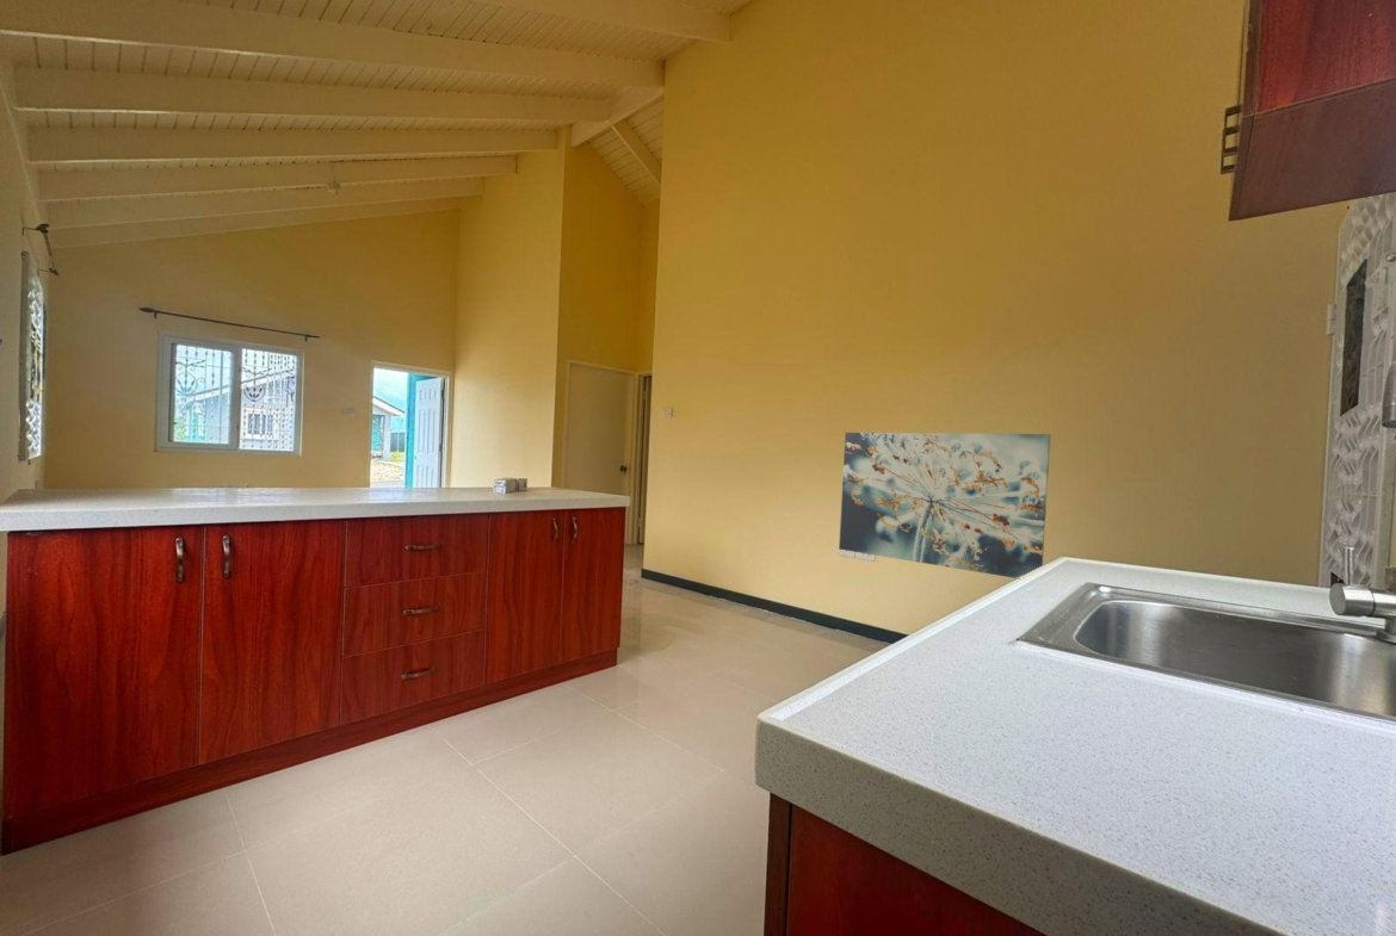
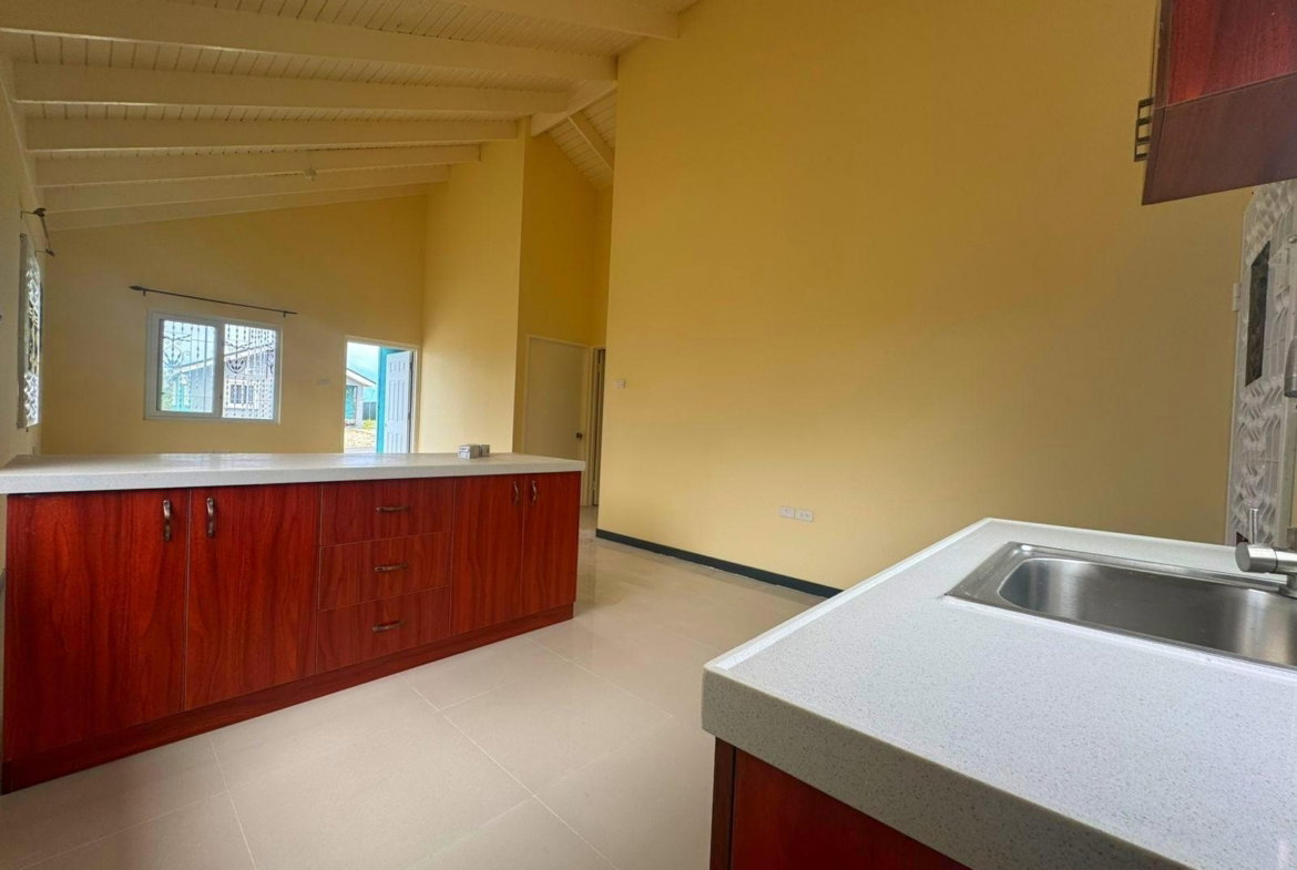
- wall art [838,432,1052,579]
